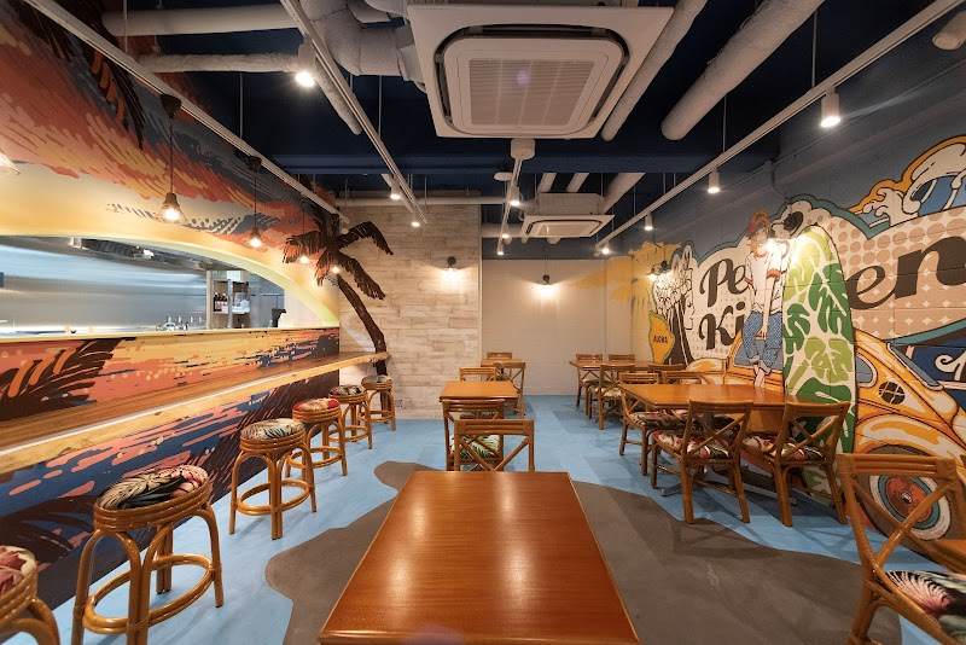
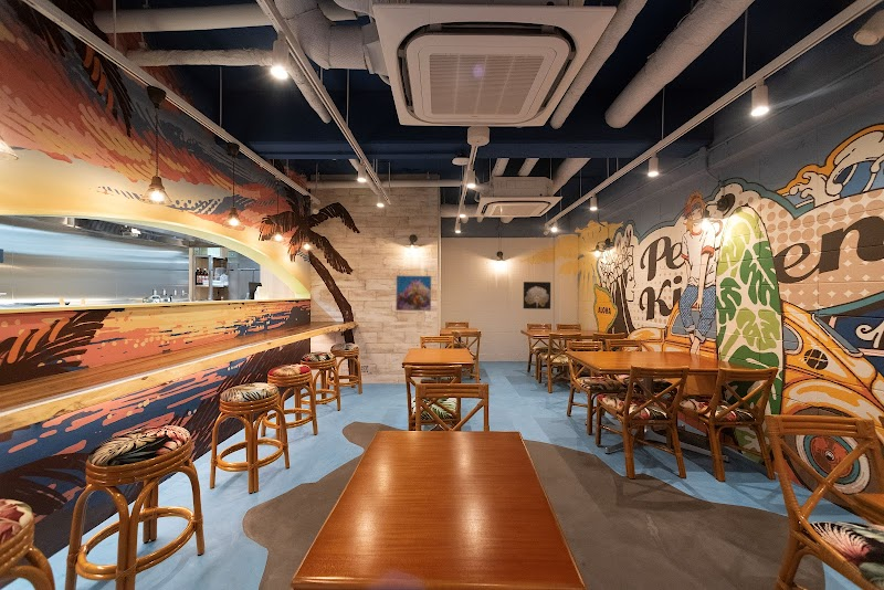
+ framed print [394,274,432,312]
+ wall art [523,281,551,310]
